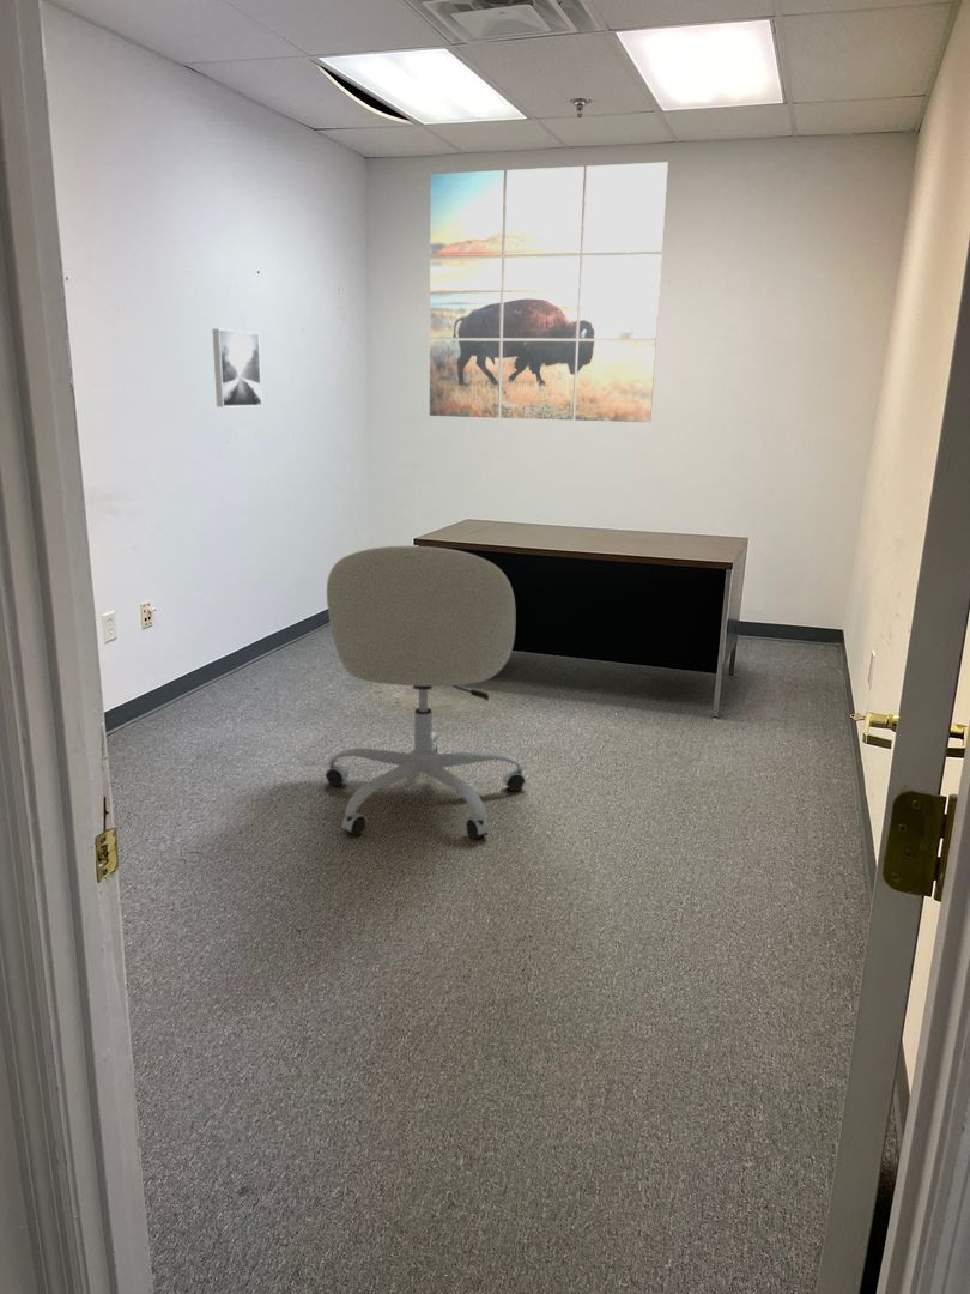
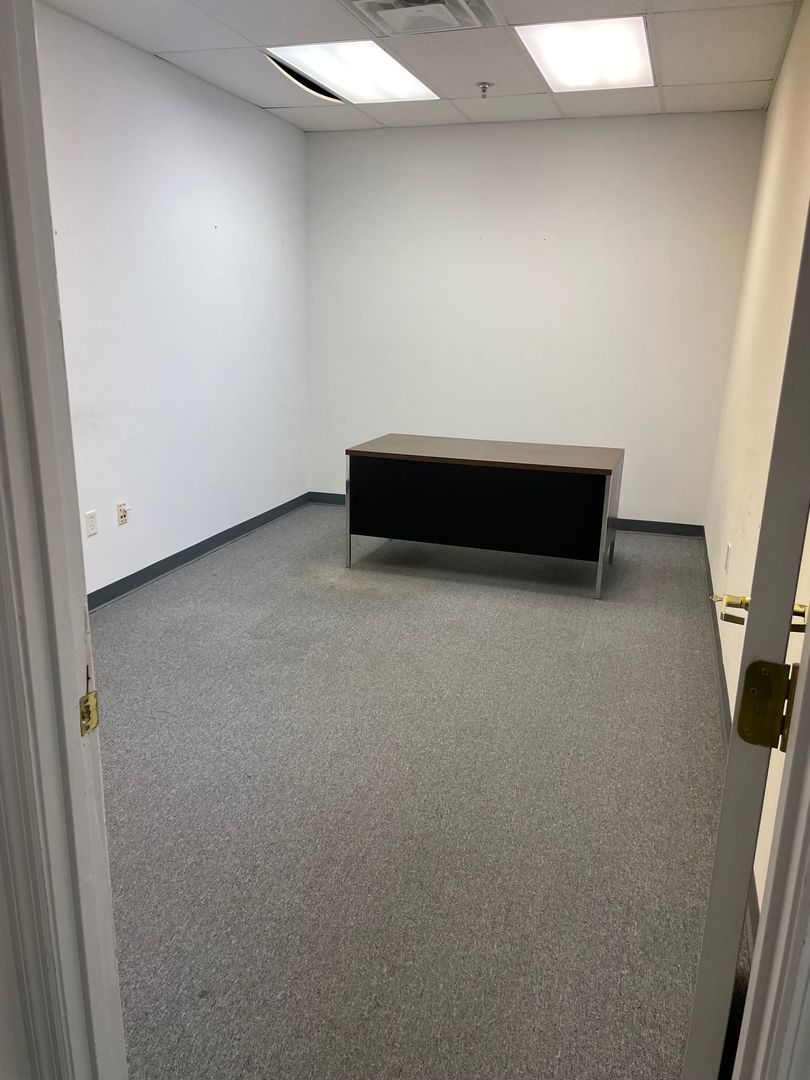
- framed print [211,328,263,409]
- wall art [429,161,669,423]
- office chair [325,545,527,840]
